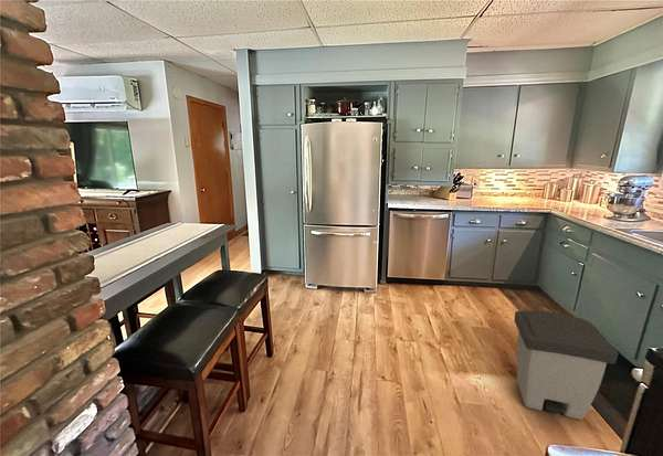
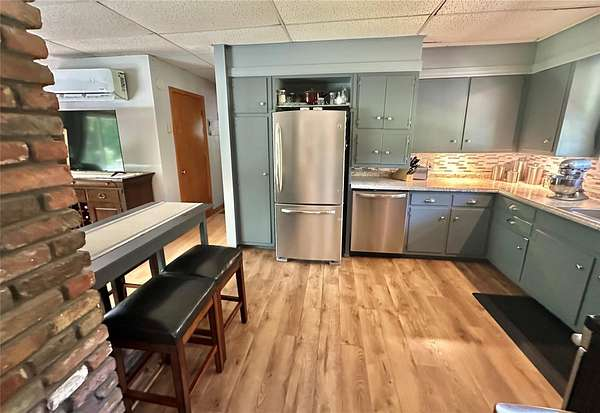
- trash can [514,309,619,421]
